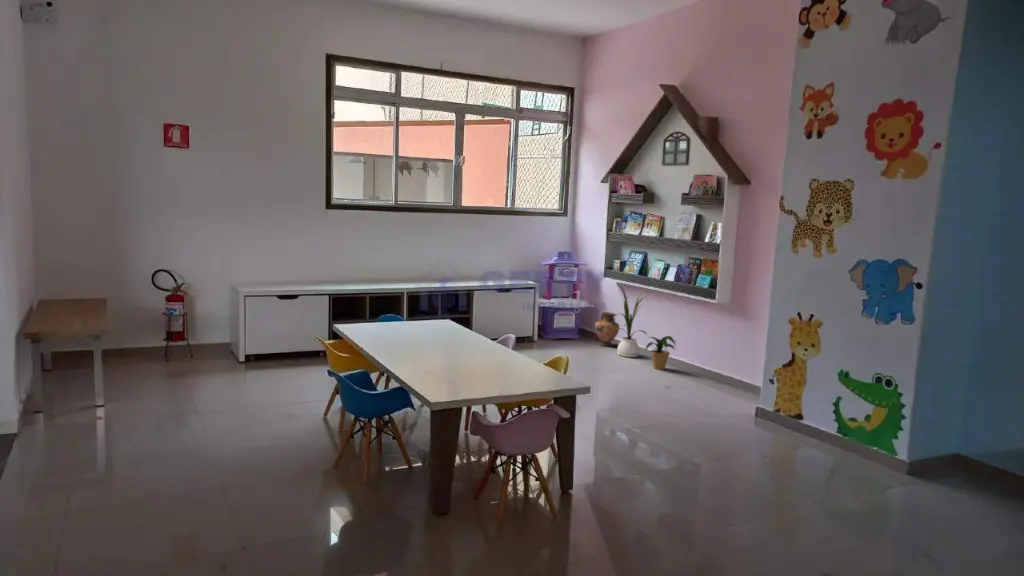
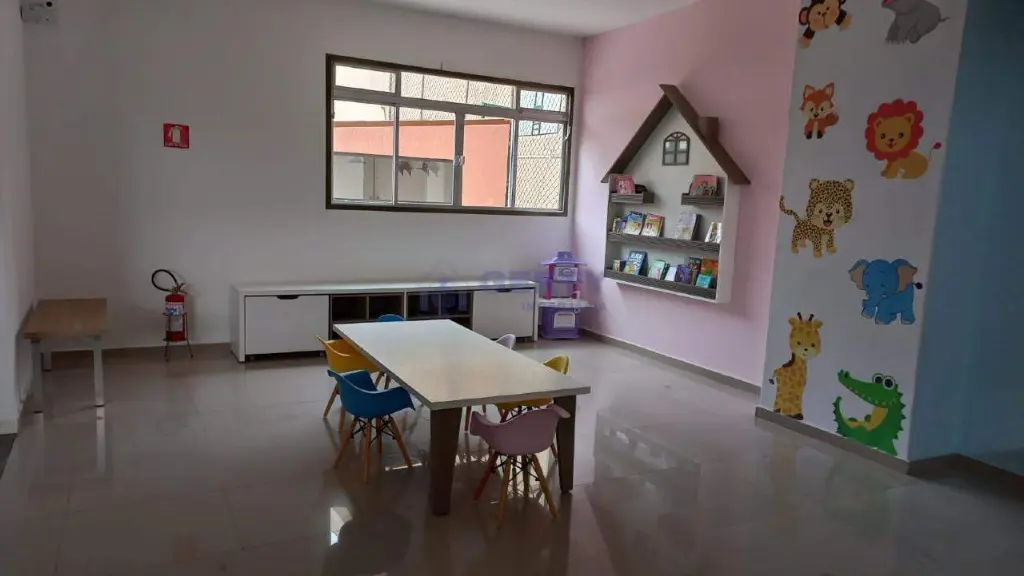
- house plant [614,285,648,358]
- potted plant [642,335,677,371]
- vase [594,311,620,347]
